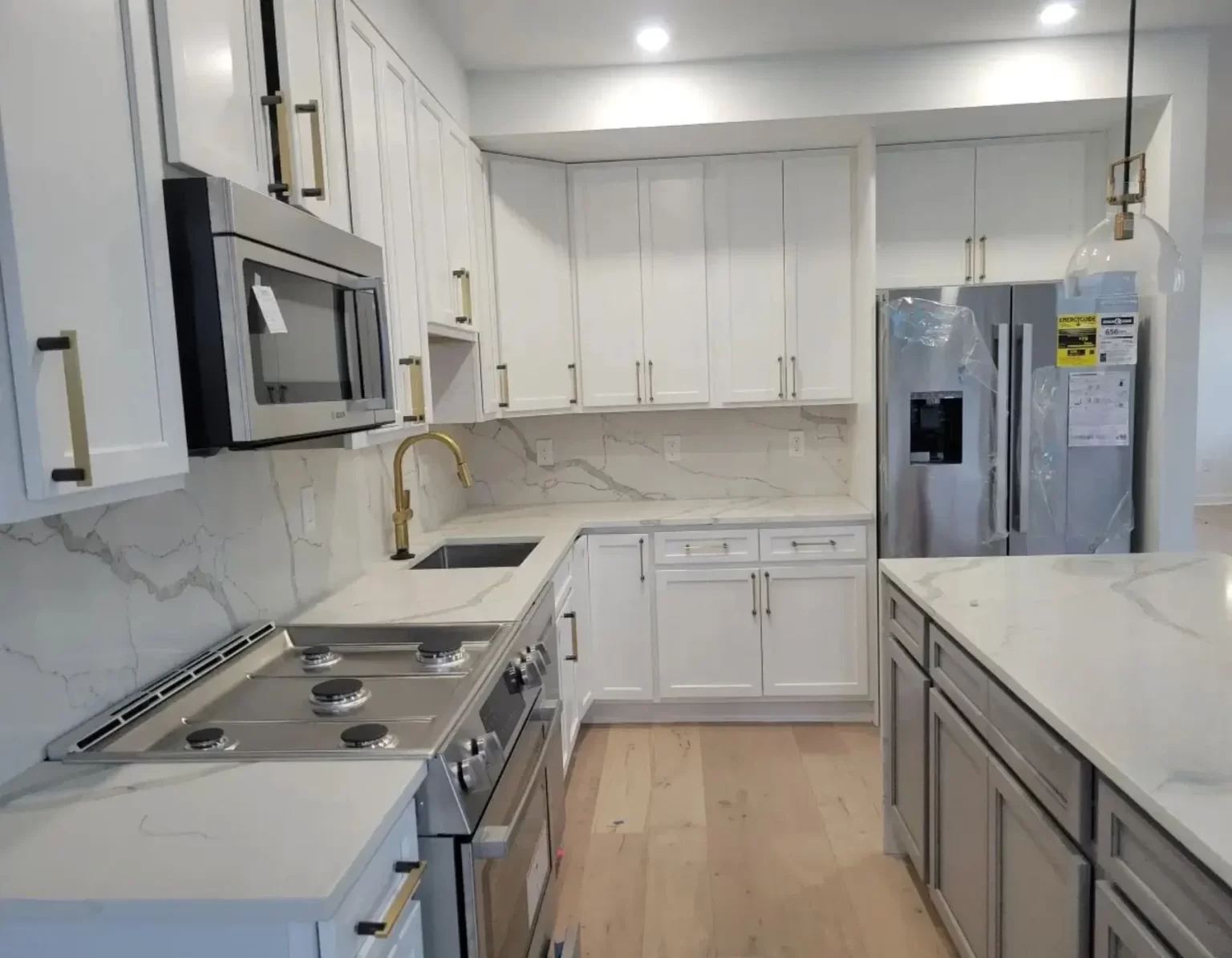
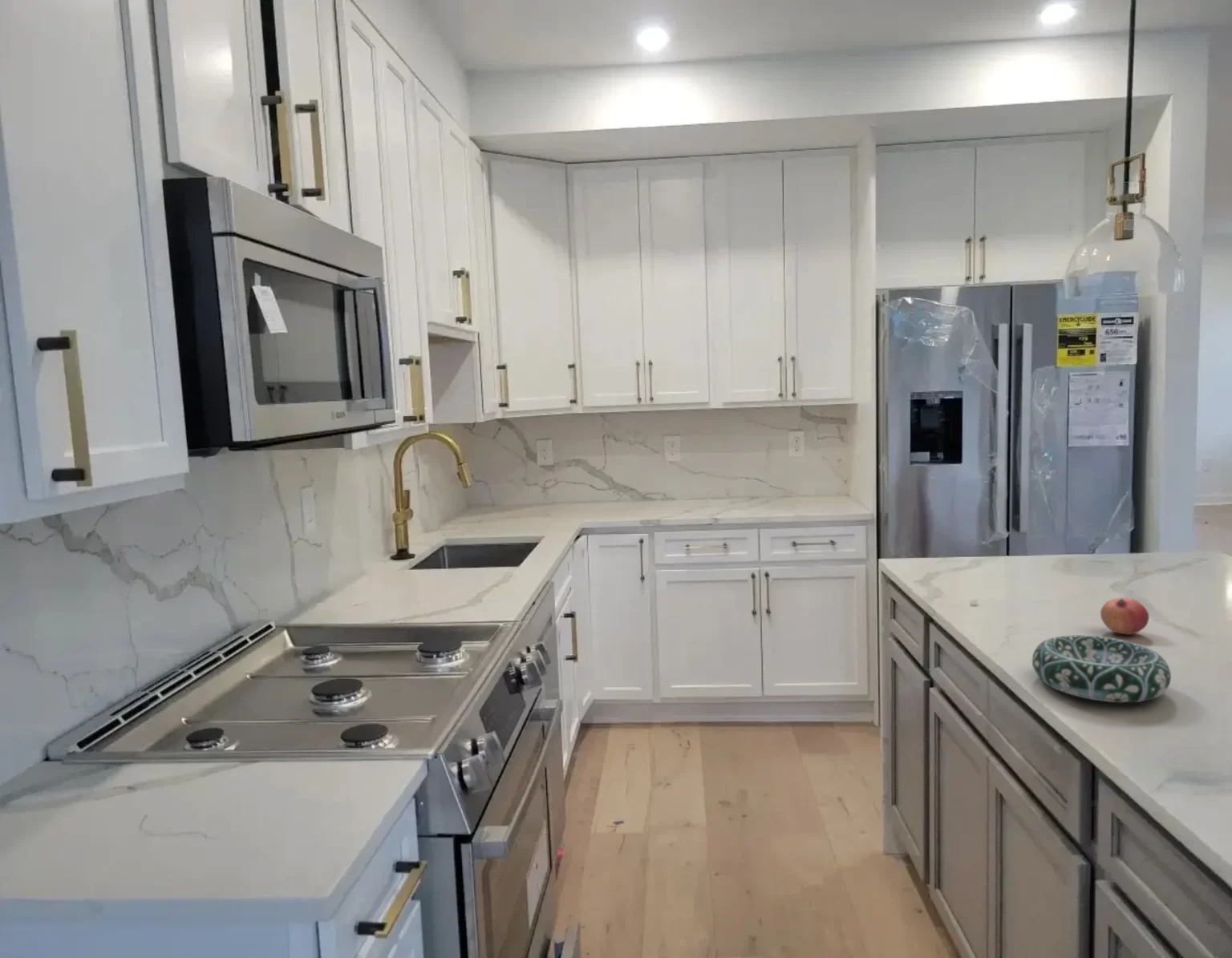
+ decorative bowl [1031,635,1172,703]
+ pomegranate [1100,596,1150,635]
